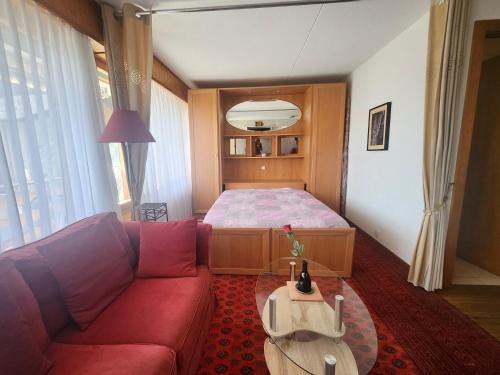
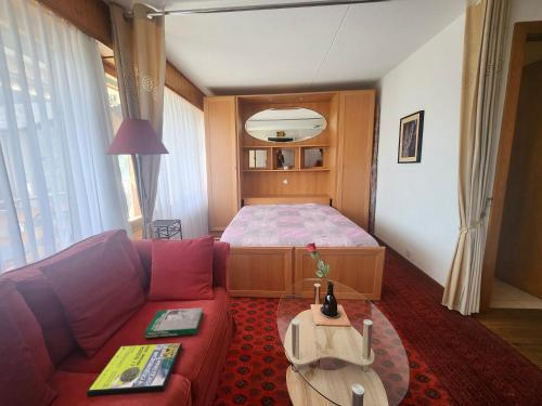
+ book [143,306,204,339]
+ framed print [86,342,183,397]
